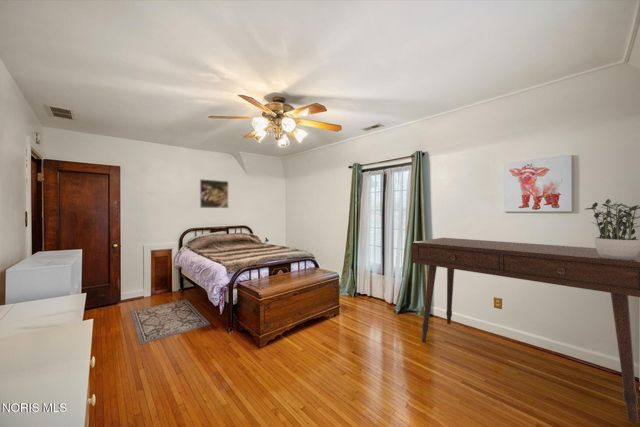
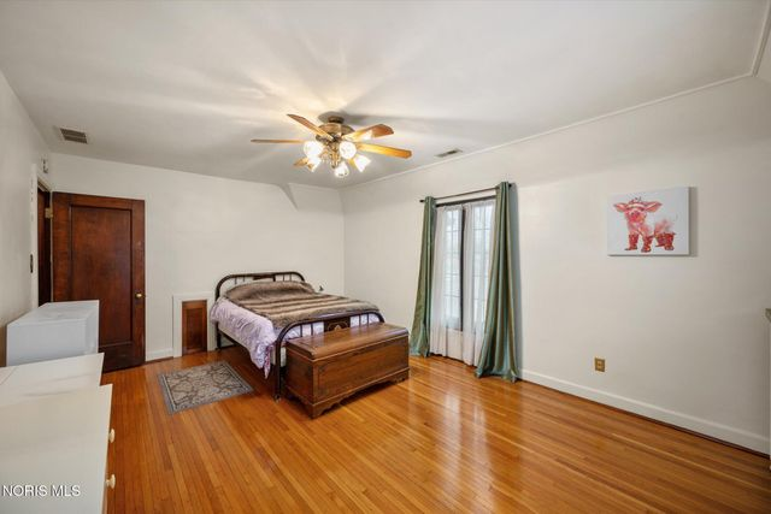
- desk [412,237,640,424]
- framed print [199,178,229,209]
- potted plant [585,198,640,260]
